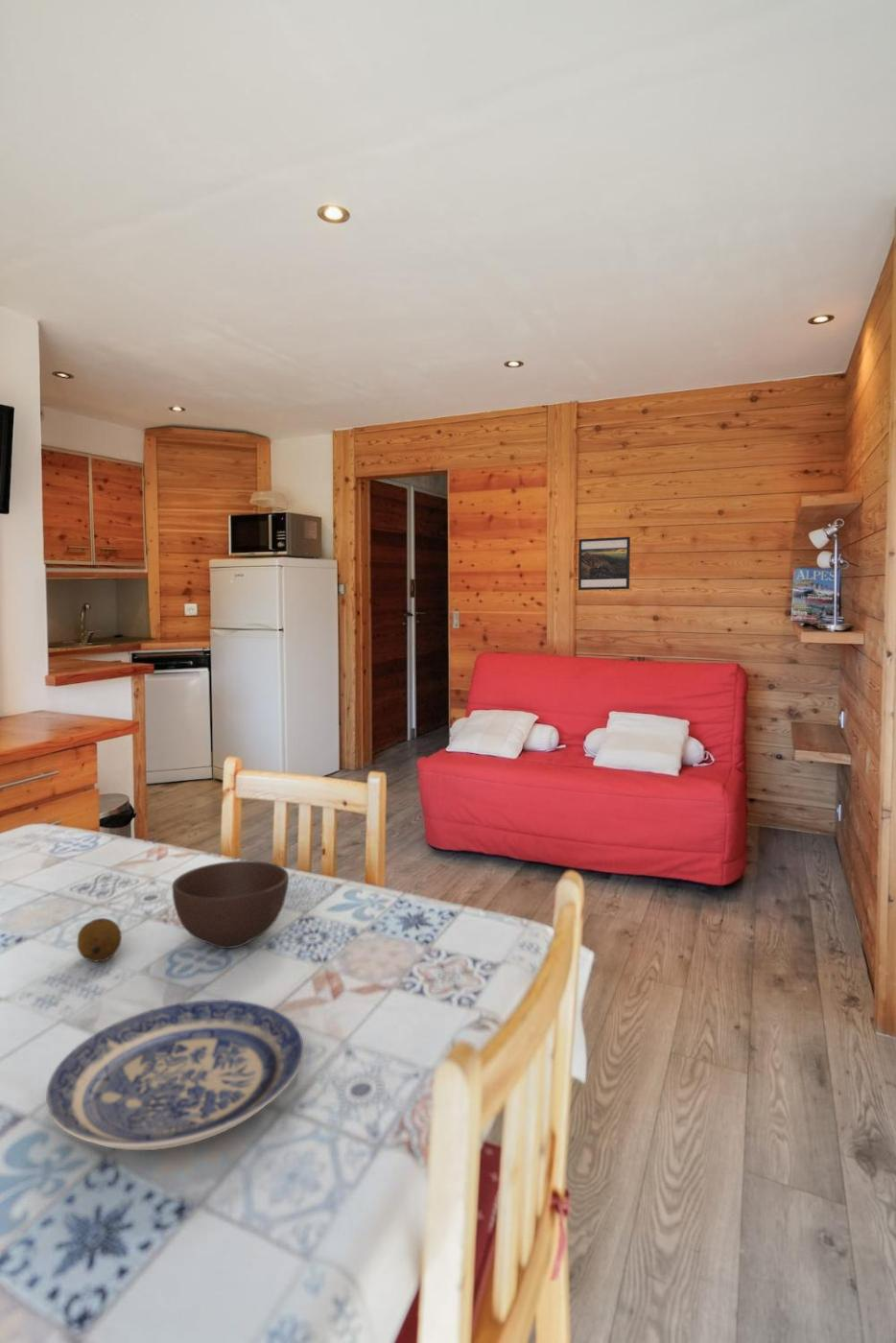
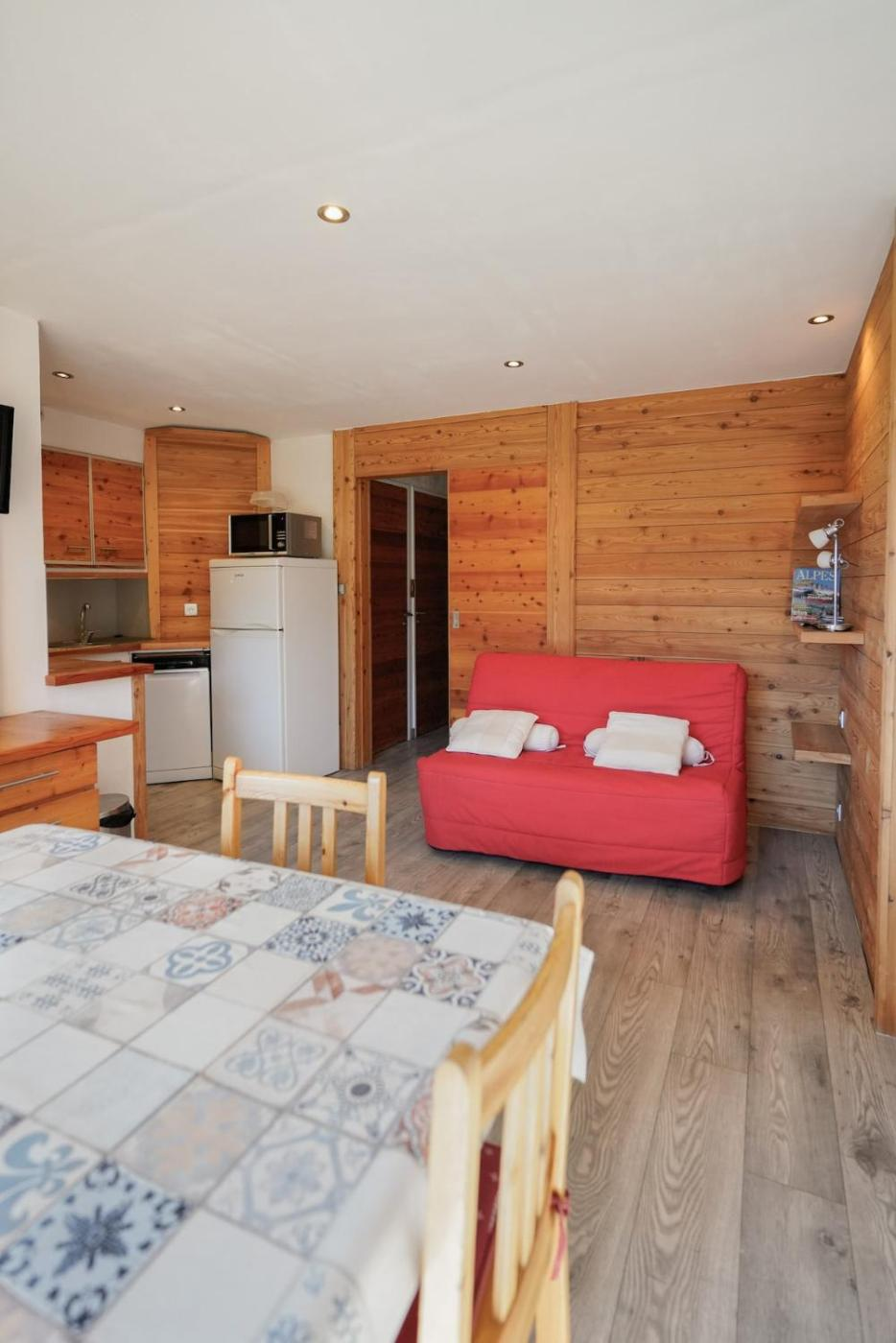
- bowl [171,860,290,950]
- plate [45,999,305,1151]
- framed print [578,536,631,591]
- fruit [77,917,123,963]
